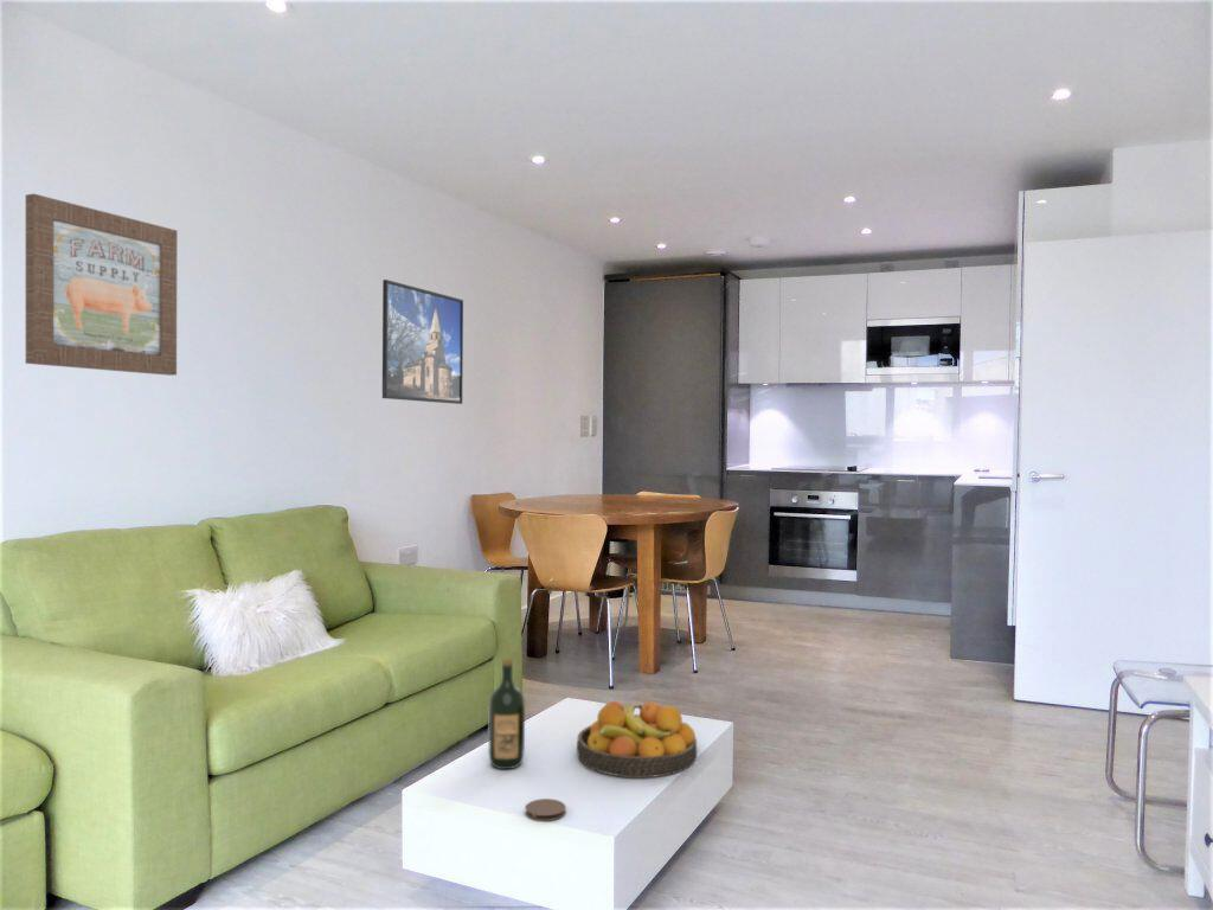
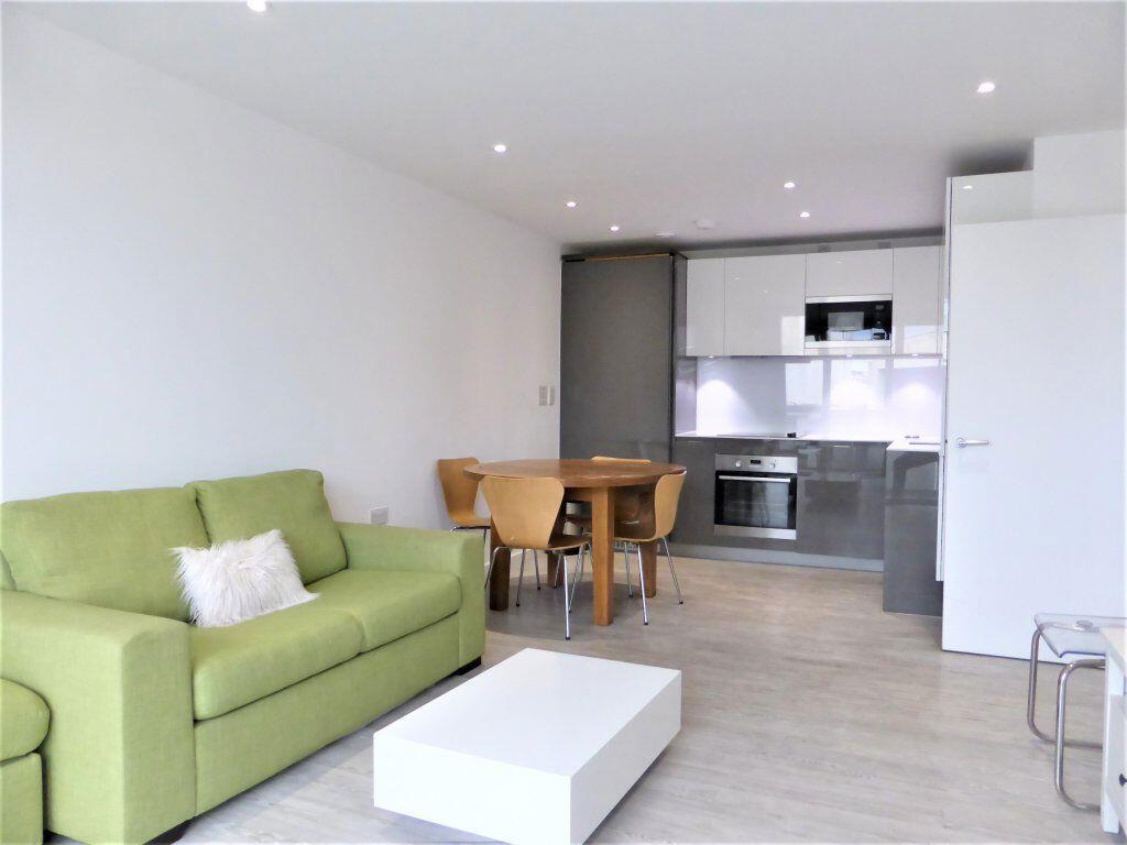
- coaster [524,797,566,822]
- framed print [381,278,464,405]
- fruit bowl [576,699,699,780]
- wine bottle [487,658,526,770]
- wall art [25,192,179,377]
